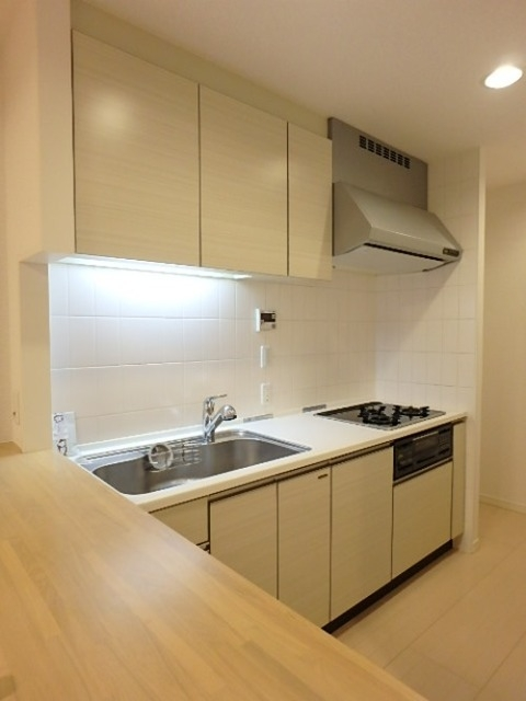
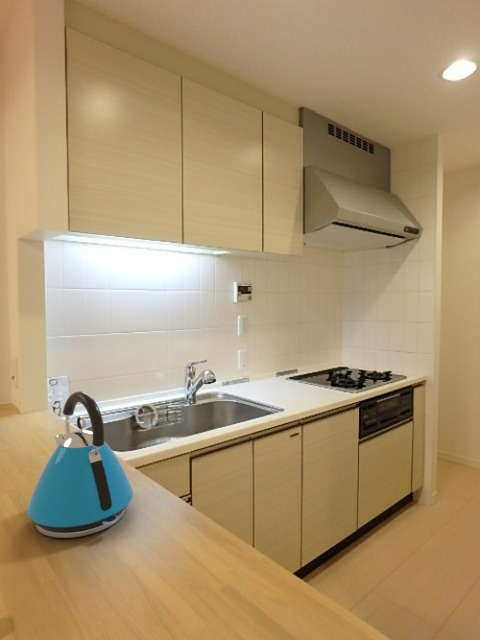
+ kettle [26,390,134,539]
